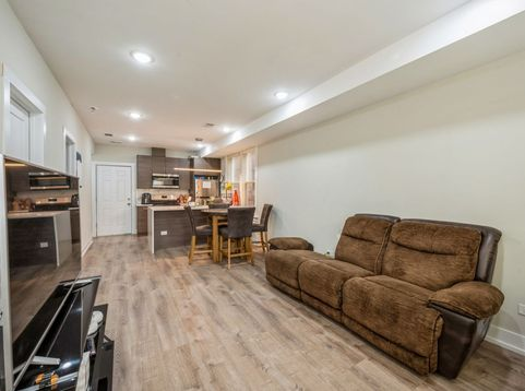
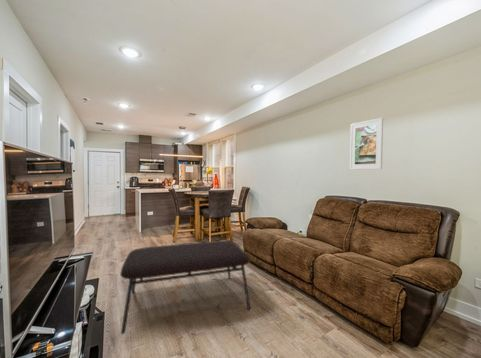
+ coffee table [119,240,252,335]
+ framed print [349,117,384,171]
